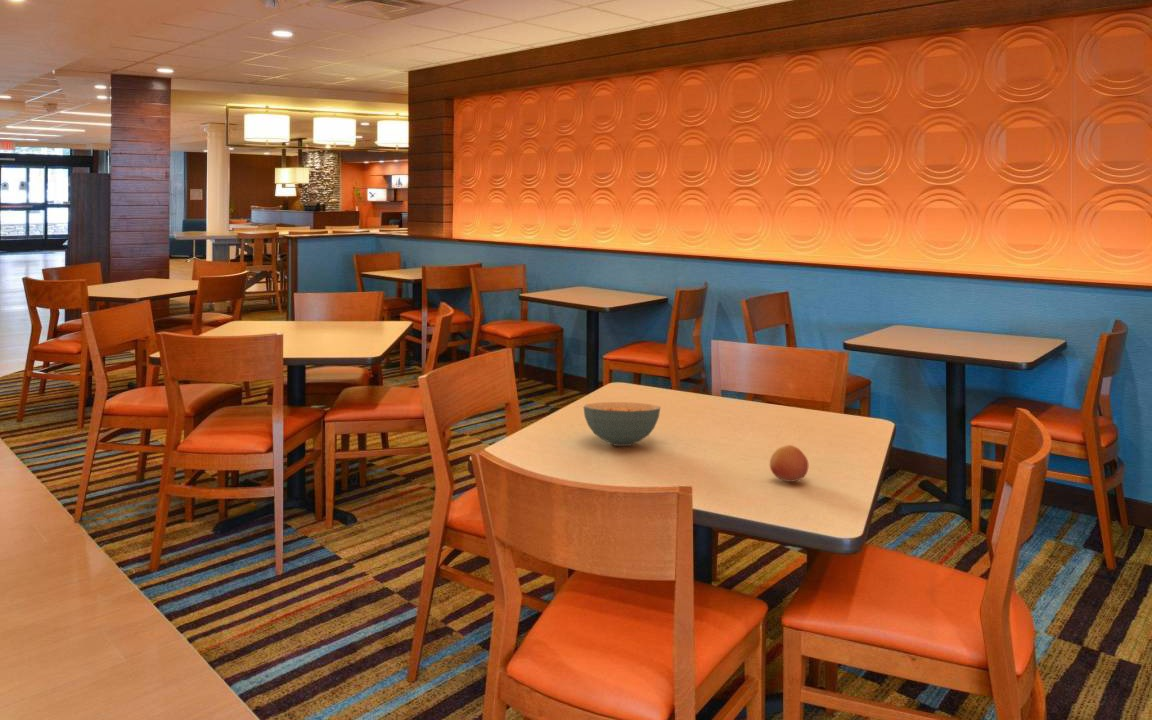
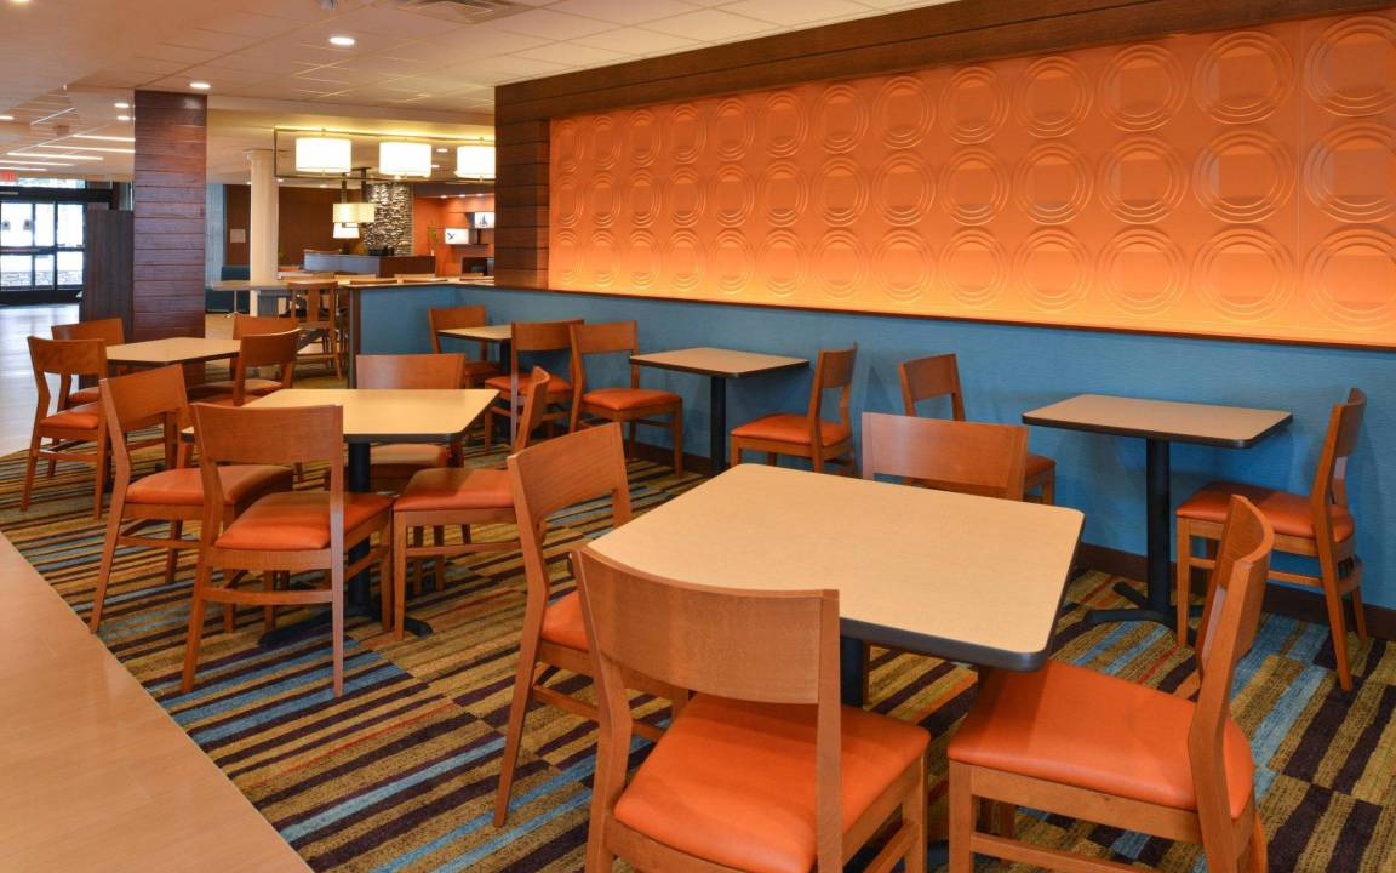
- cereal bowl [583,401,661,447]
- fruit [769,444,809,483]
